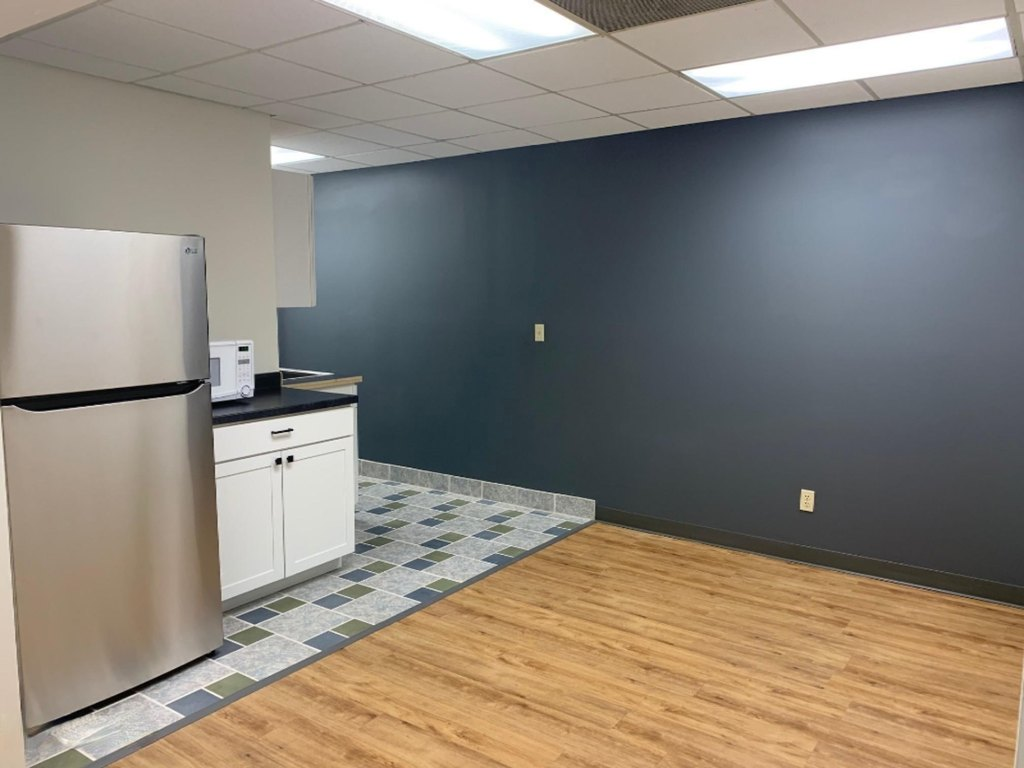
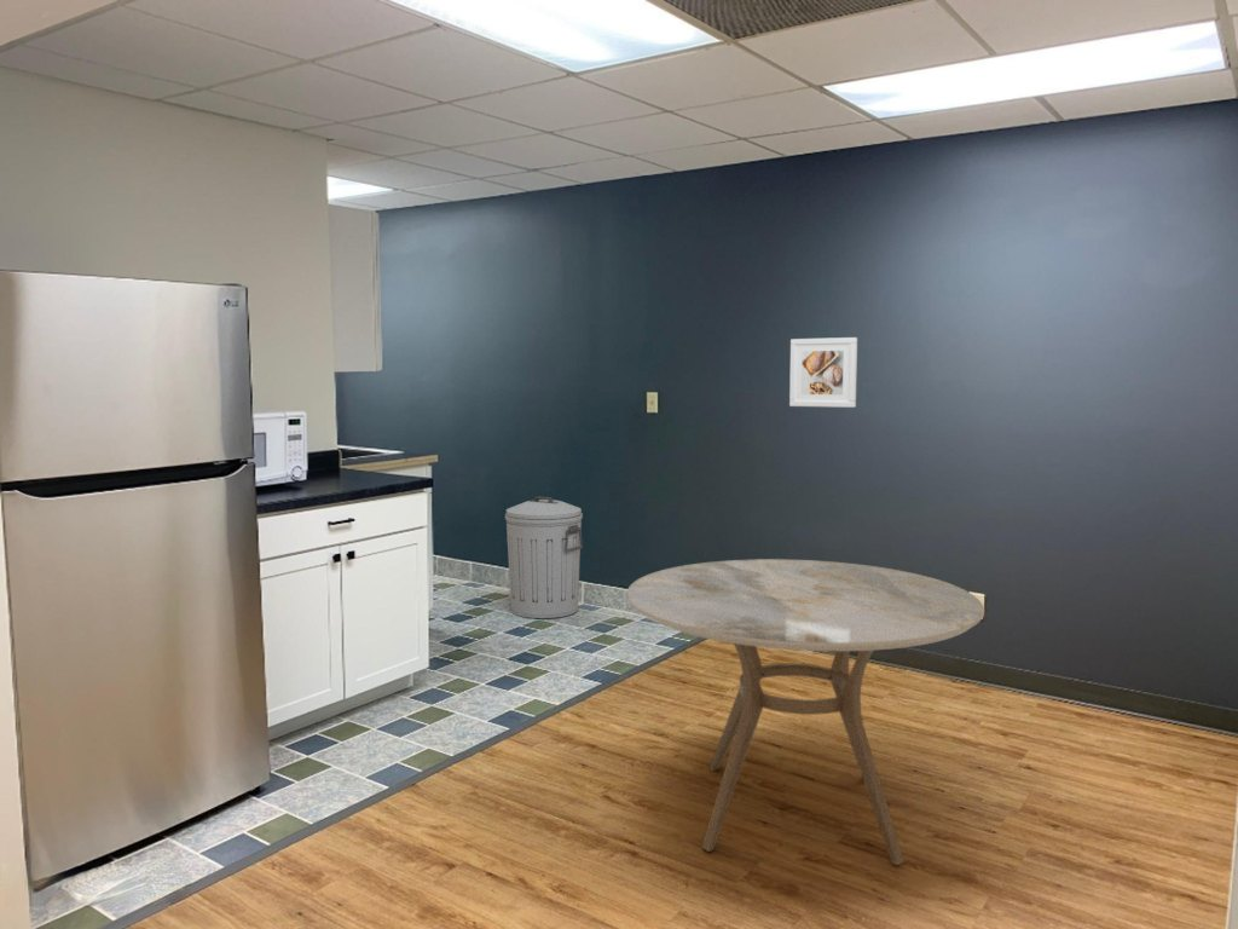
+ dining table [626,558,985,866]
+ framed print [788,336,858,409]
+ trash can [504,495,584,619]
